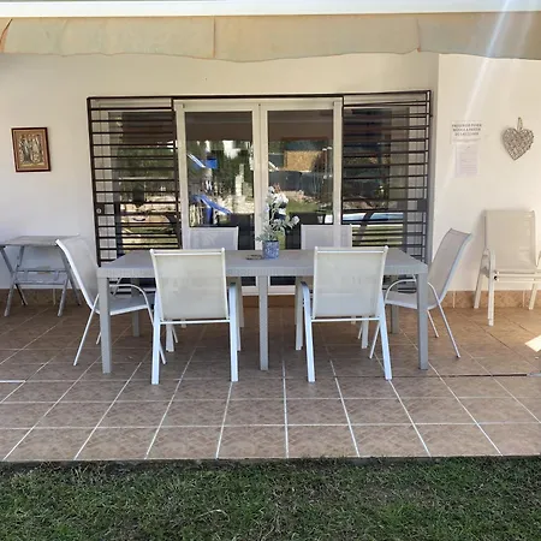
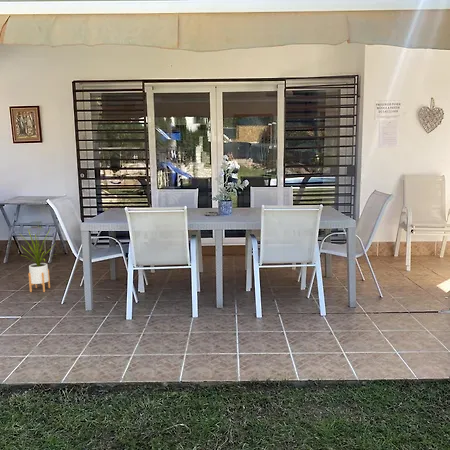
+ house plant [19,225,58,293]
